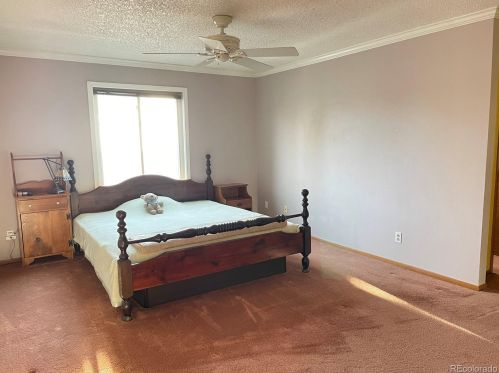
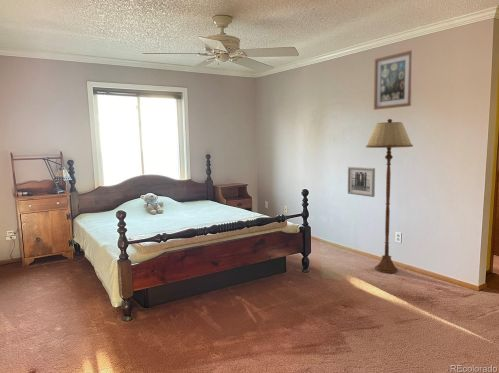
+ wall art [347,166,376,198]
+ wall art [373,49,414,111]
+ floor lamp [365,118,414,274]
